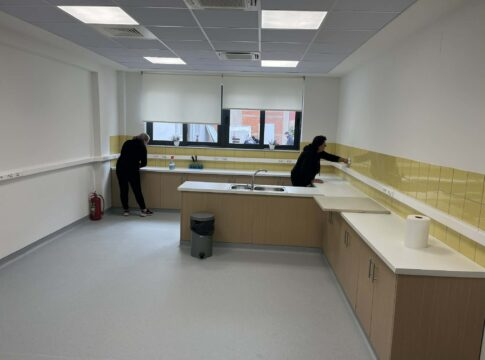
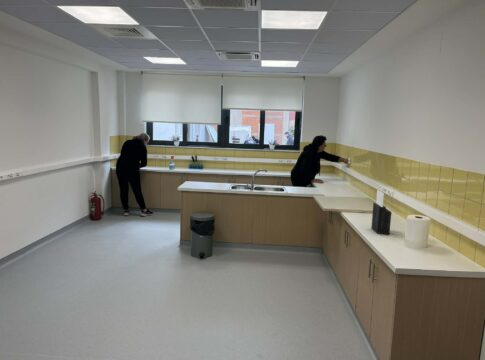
+ knife block [370,189,392,235]
